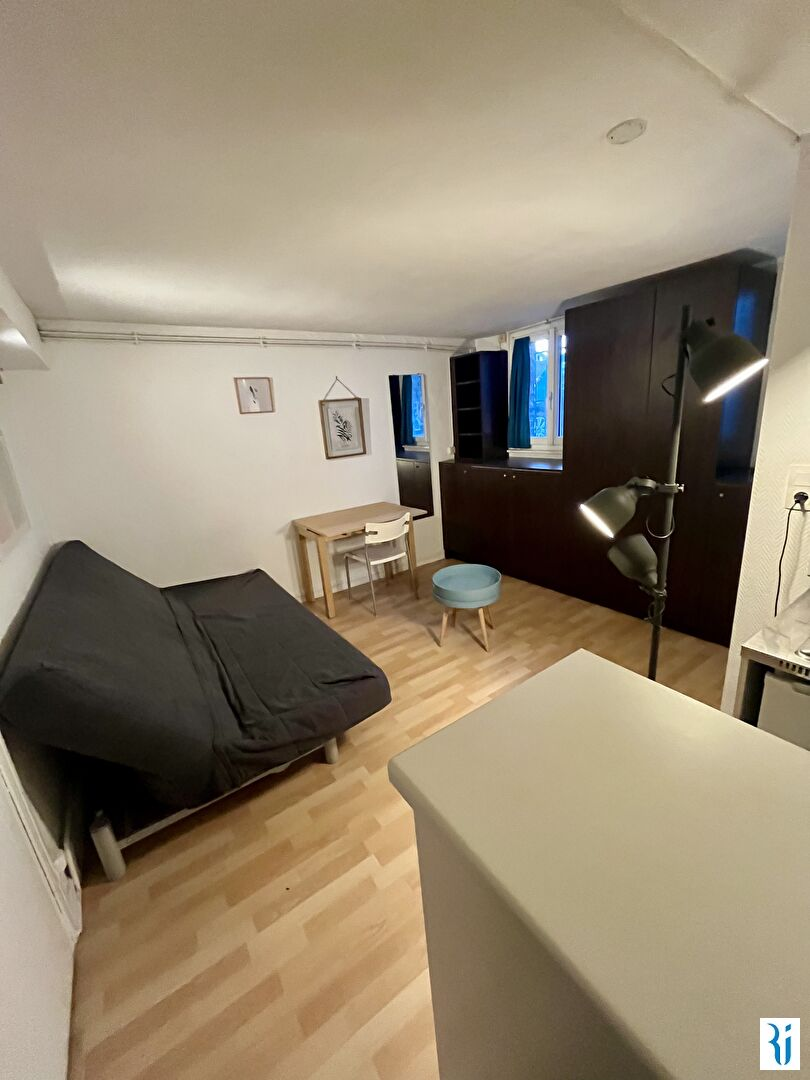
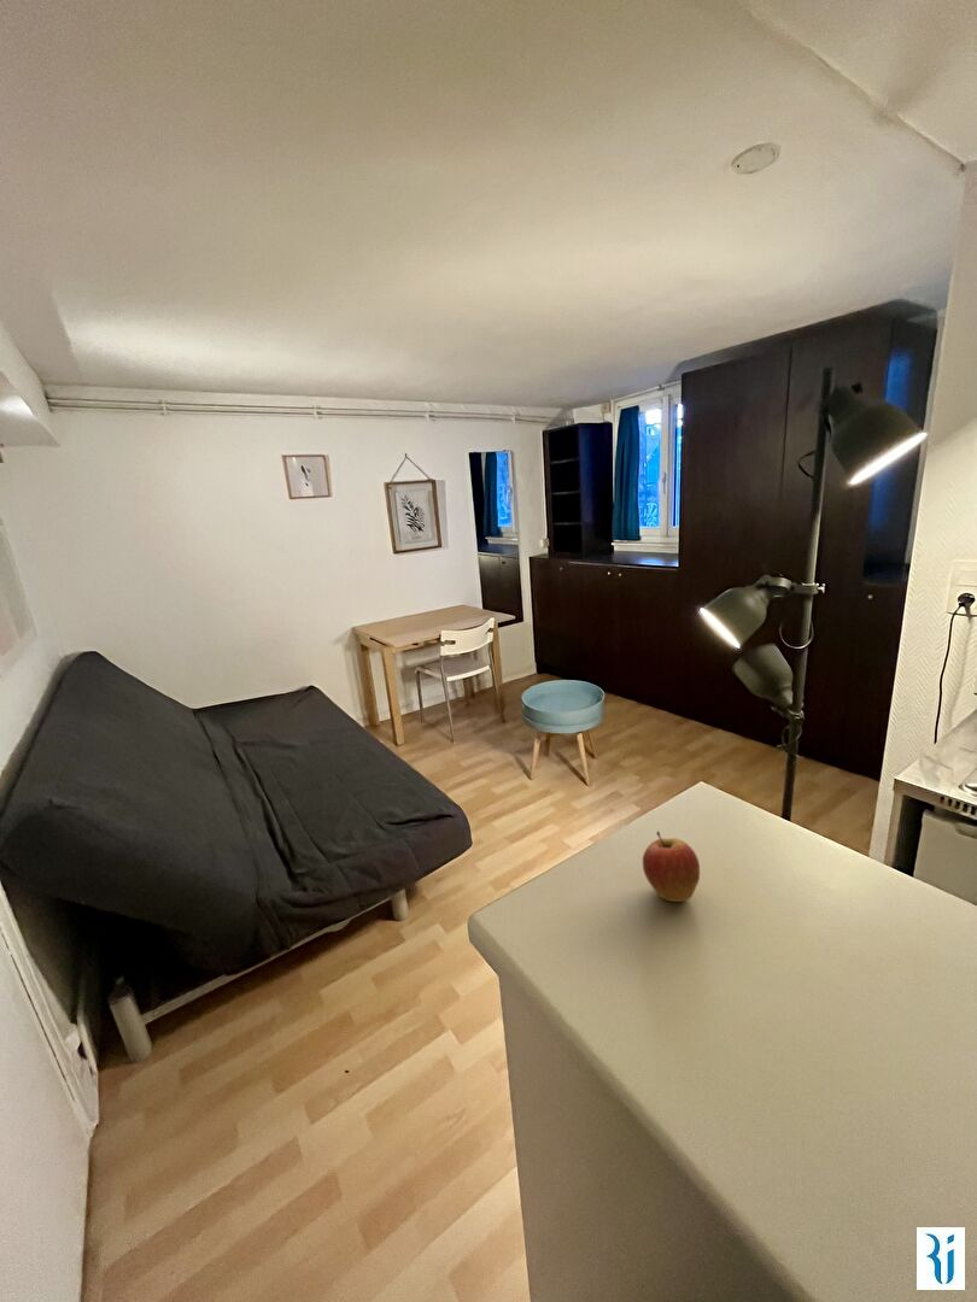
+ fruit [642,831,701,903]
